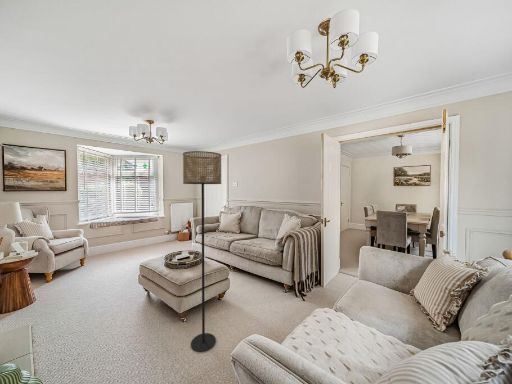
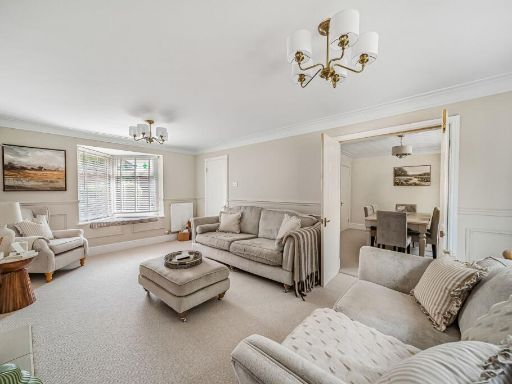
- floor lamp [182,150,222,353]
